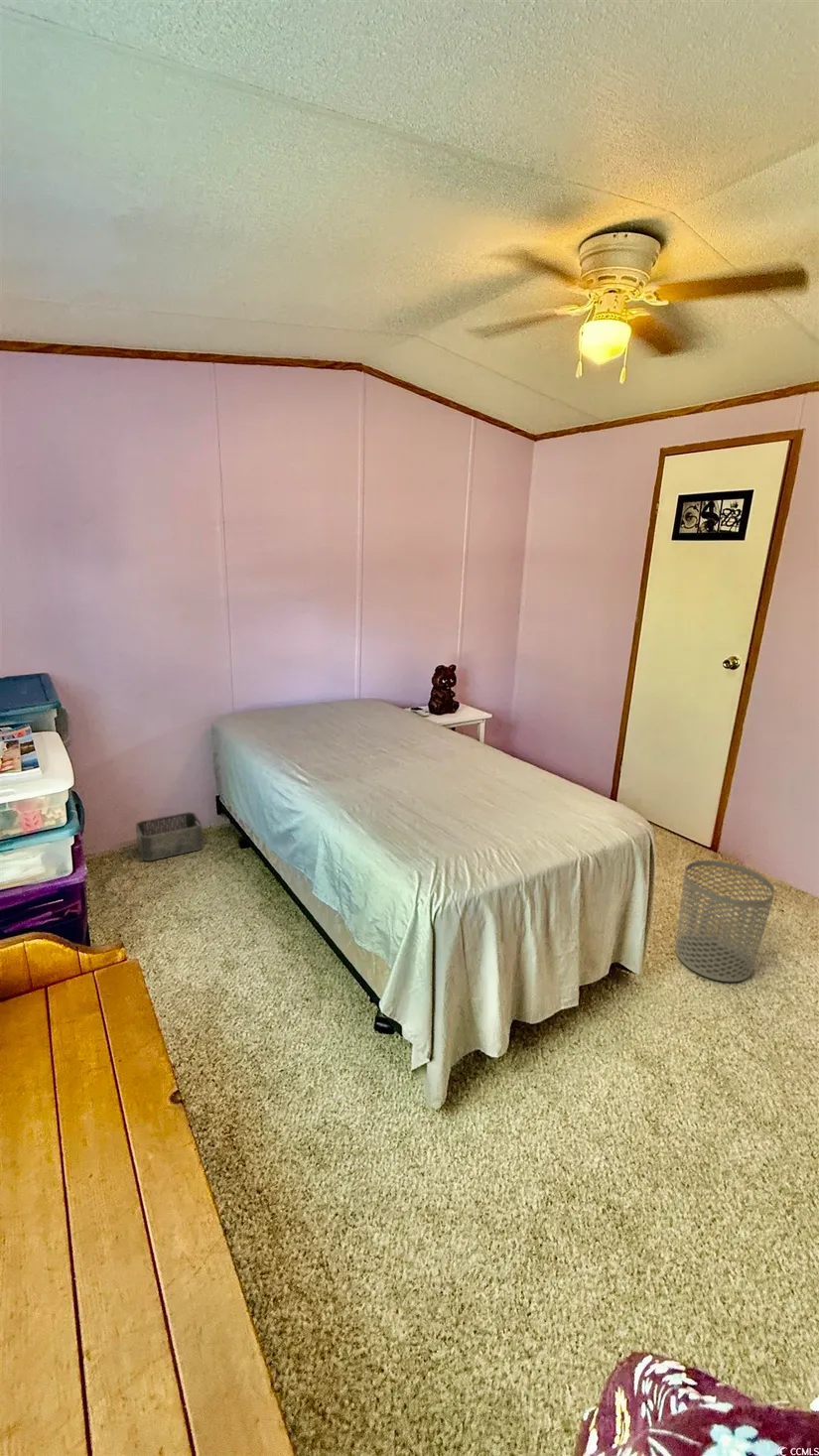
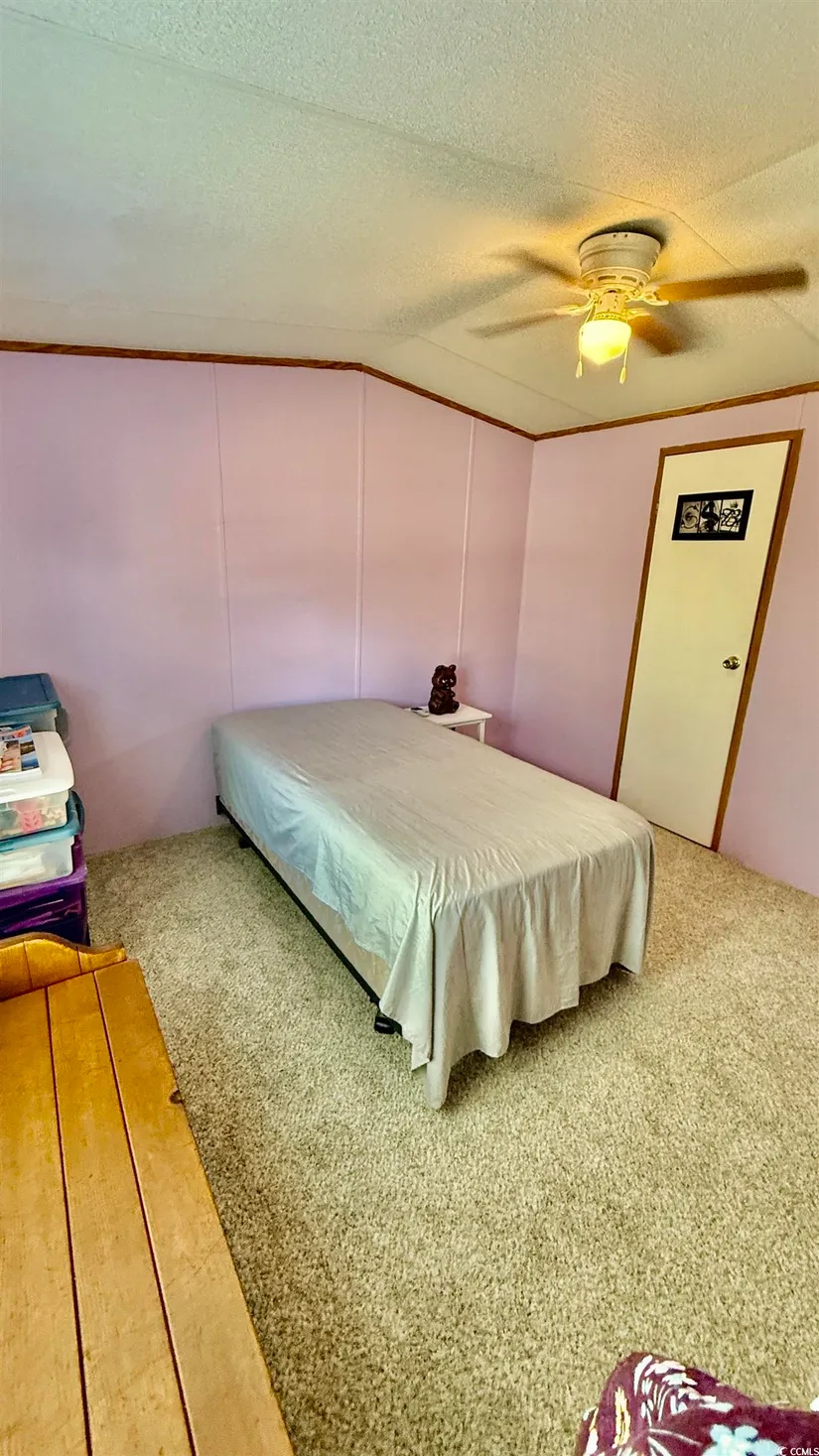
- waste bin [674,860,775,983]
- storage bin [135,811,205,861]
